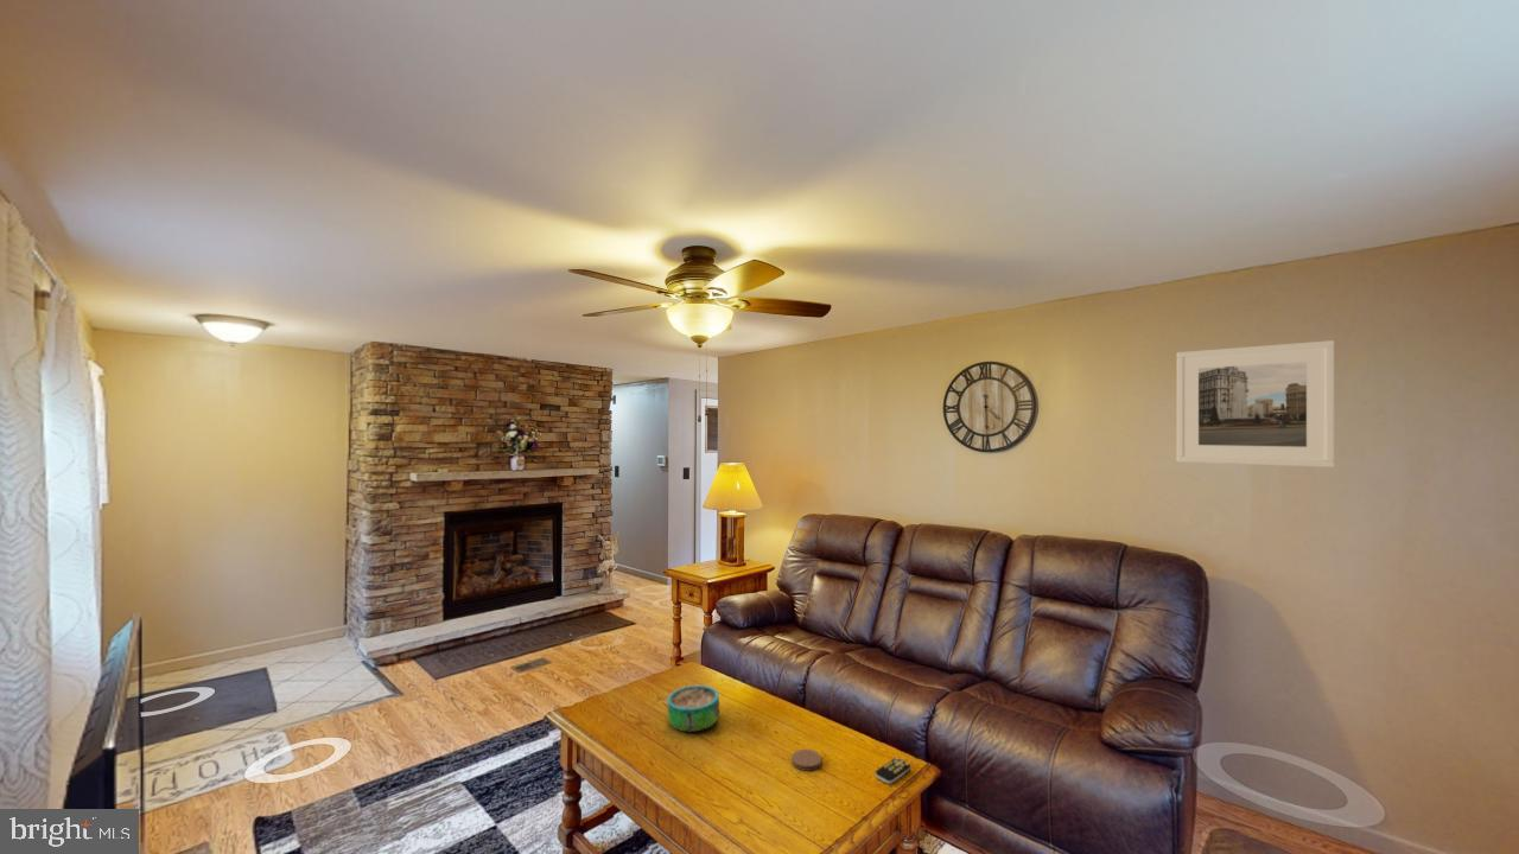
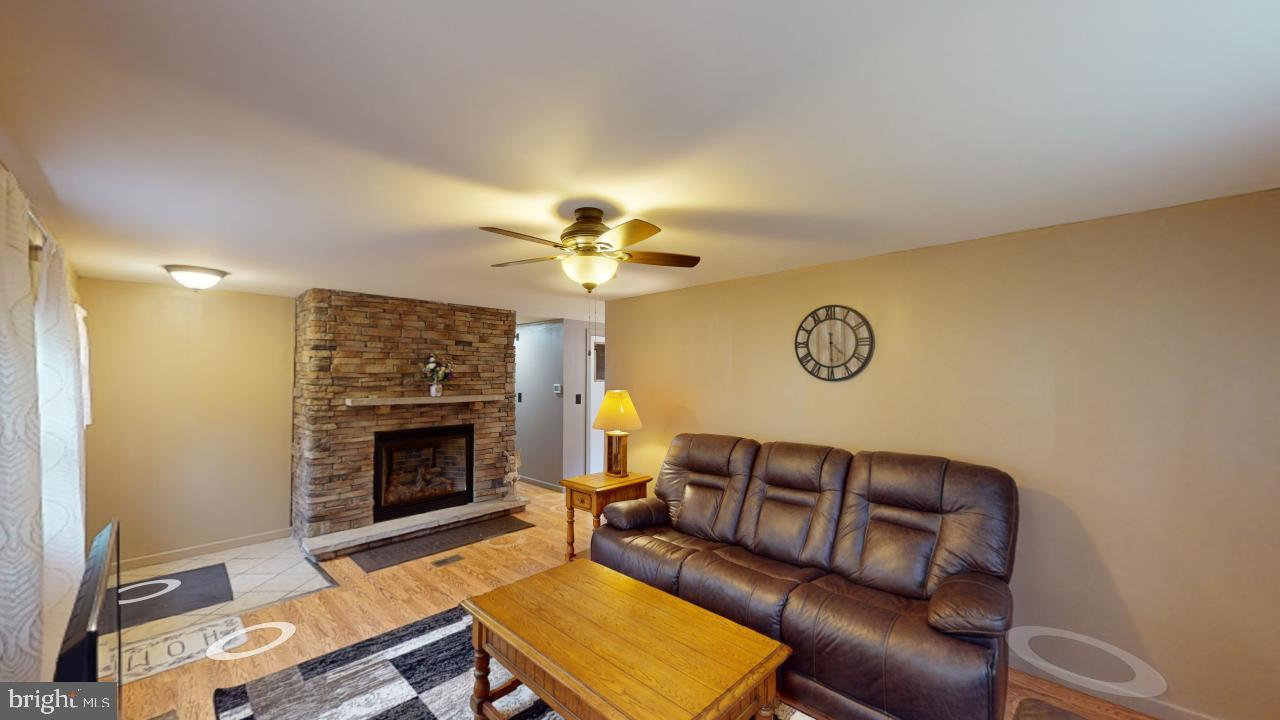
- remote control [875,757,911,785]
- decorative bowl [666,684,720,733]
- coaster [790,748,822,772]
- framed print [1175,339,1336,469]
